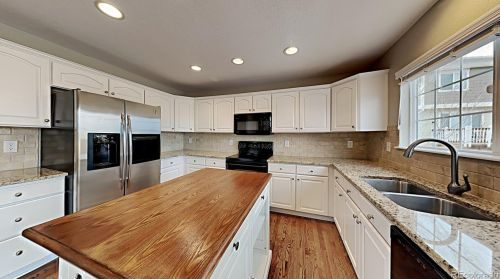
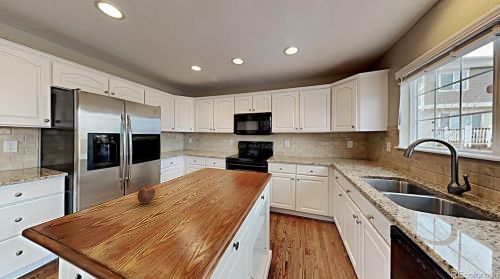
+ apple [137,185,156,204]
